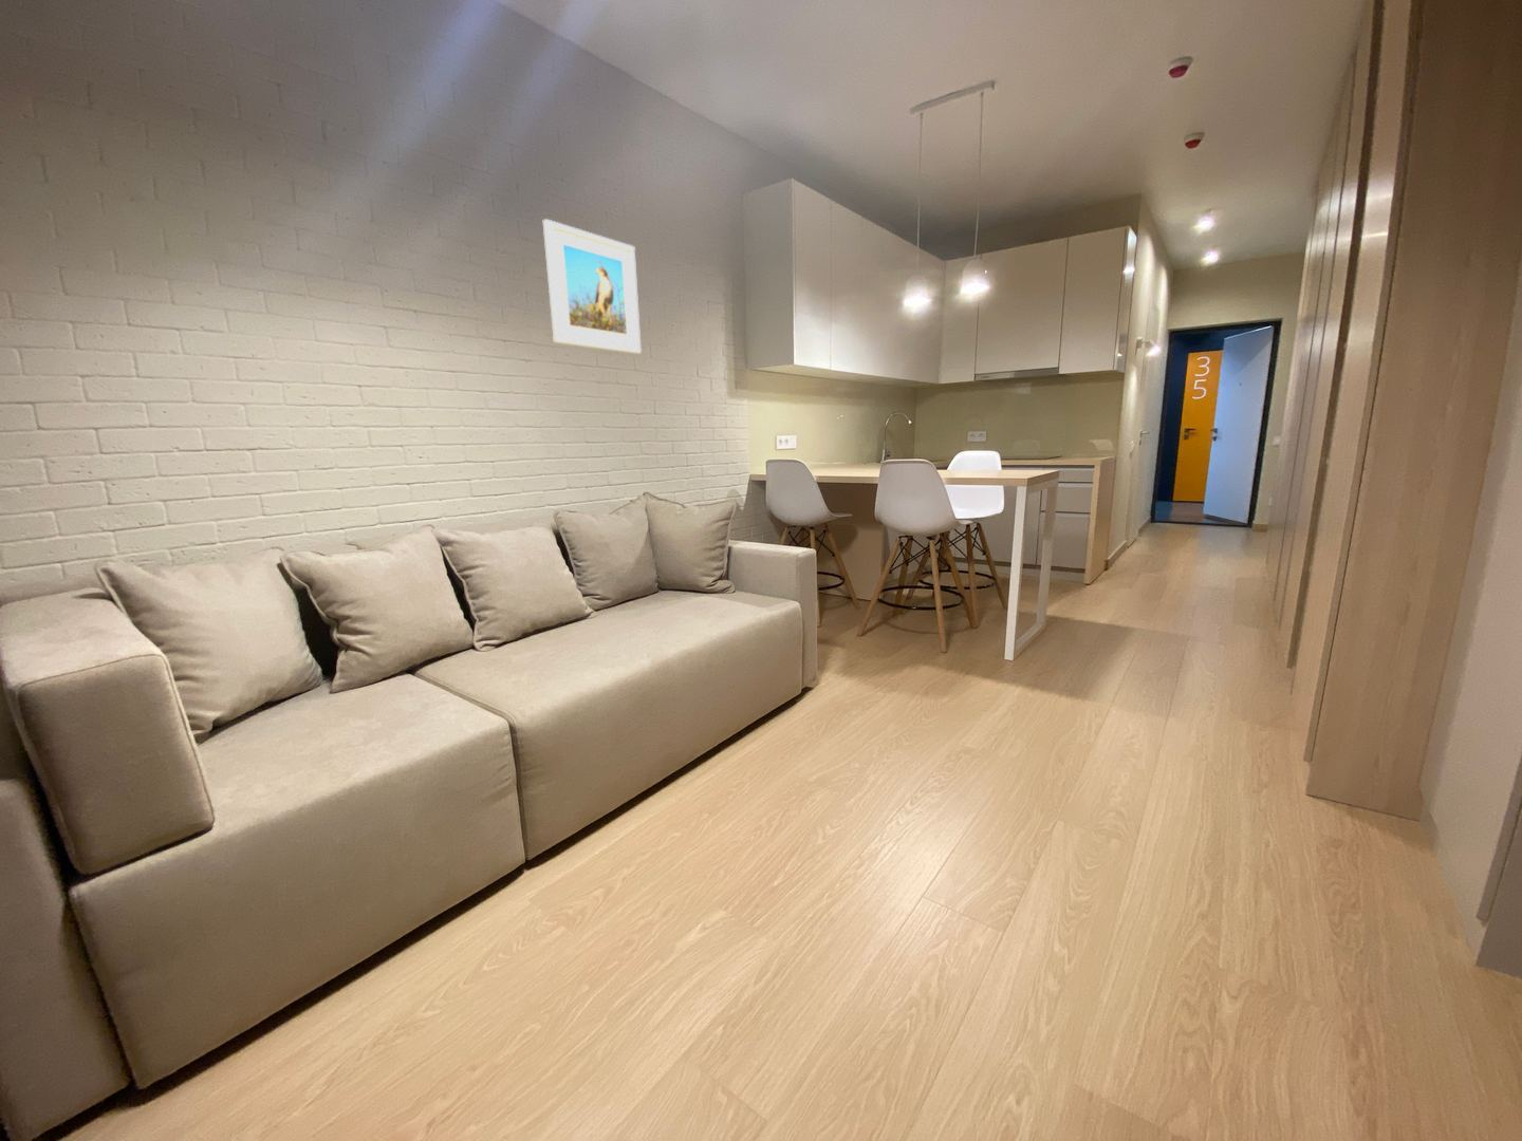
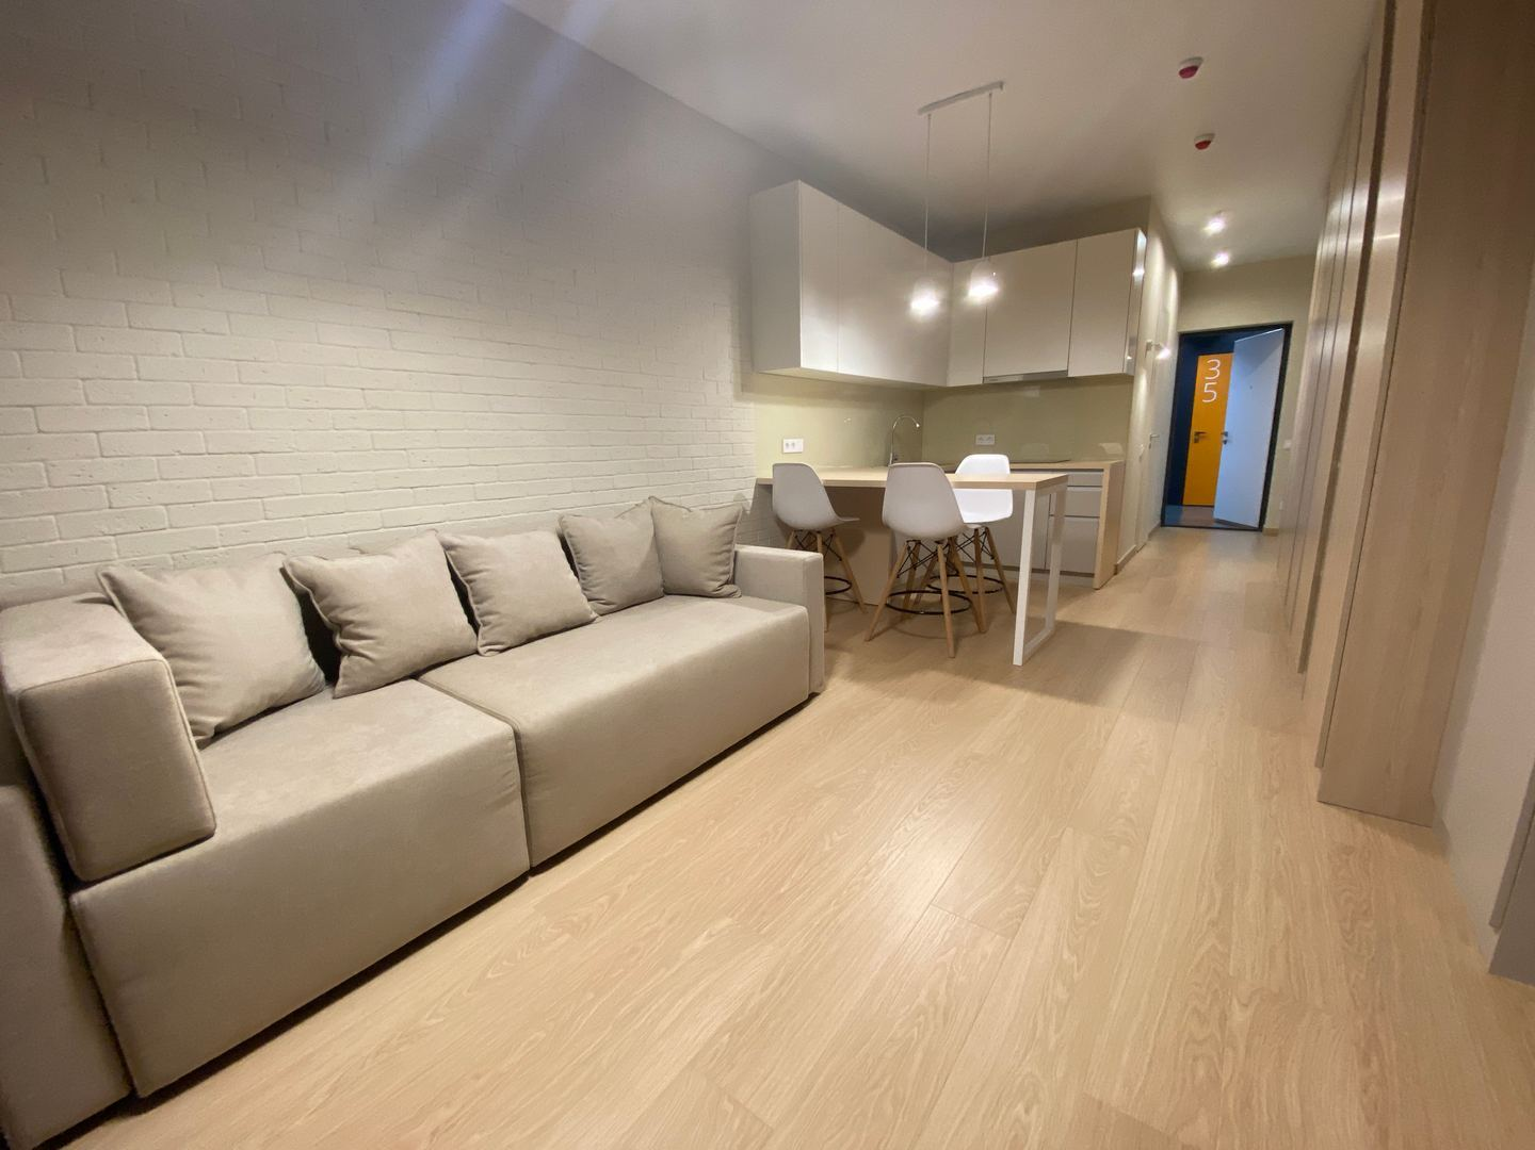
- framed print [542,218,642,355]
